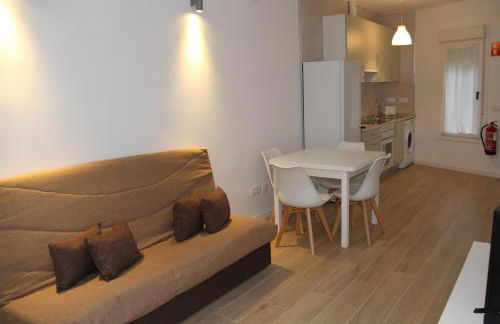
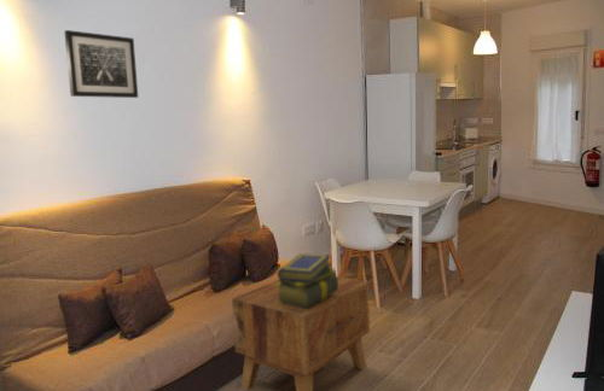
+ side table [231,275,371,391]
+ stack of books [275,252,338,309]
+ wall art [63,29,139,99]
